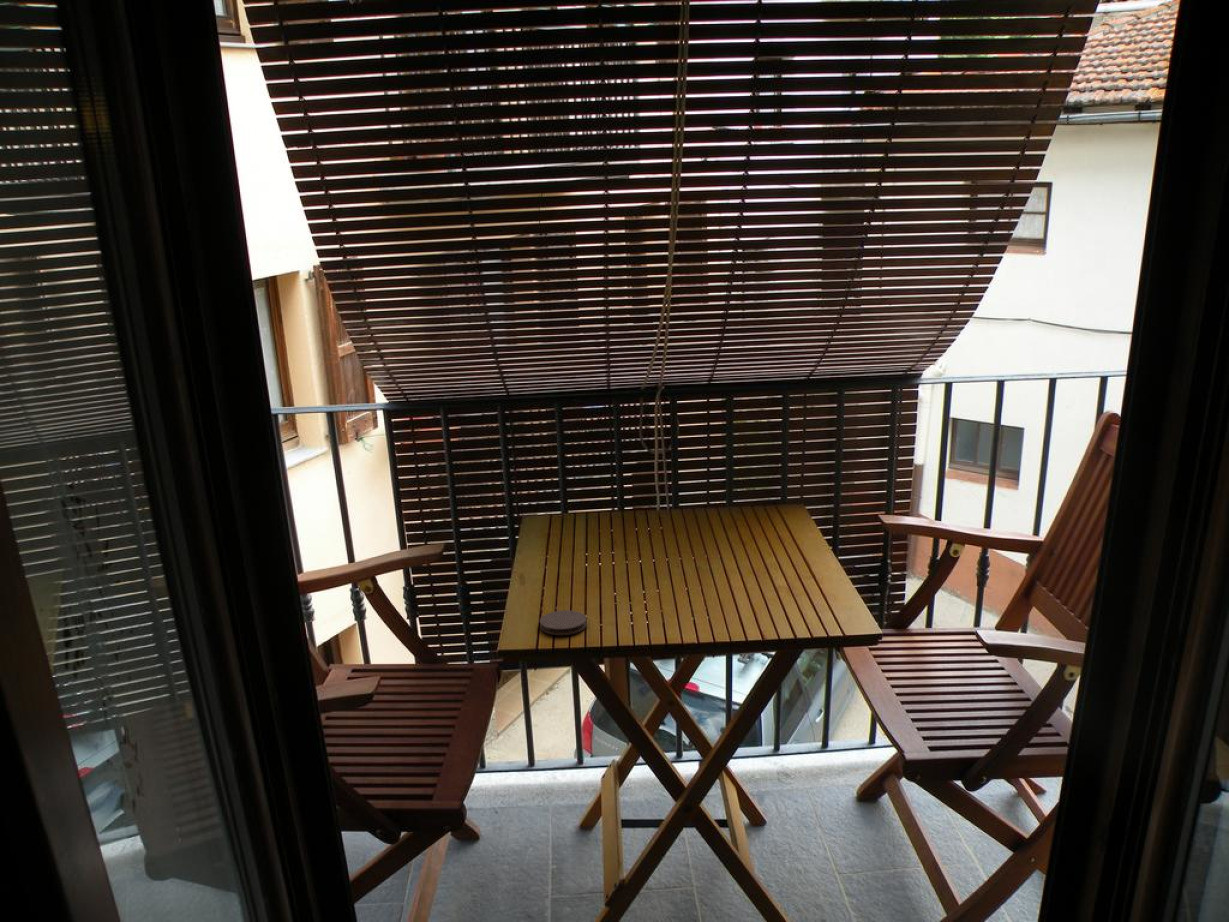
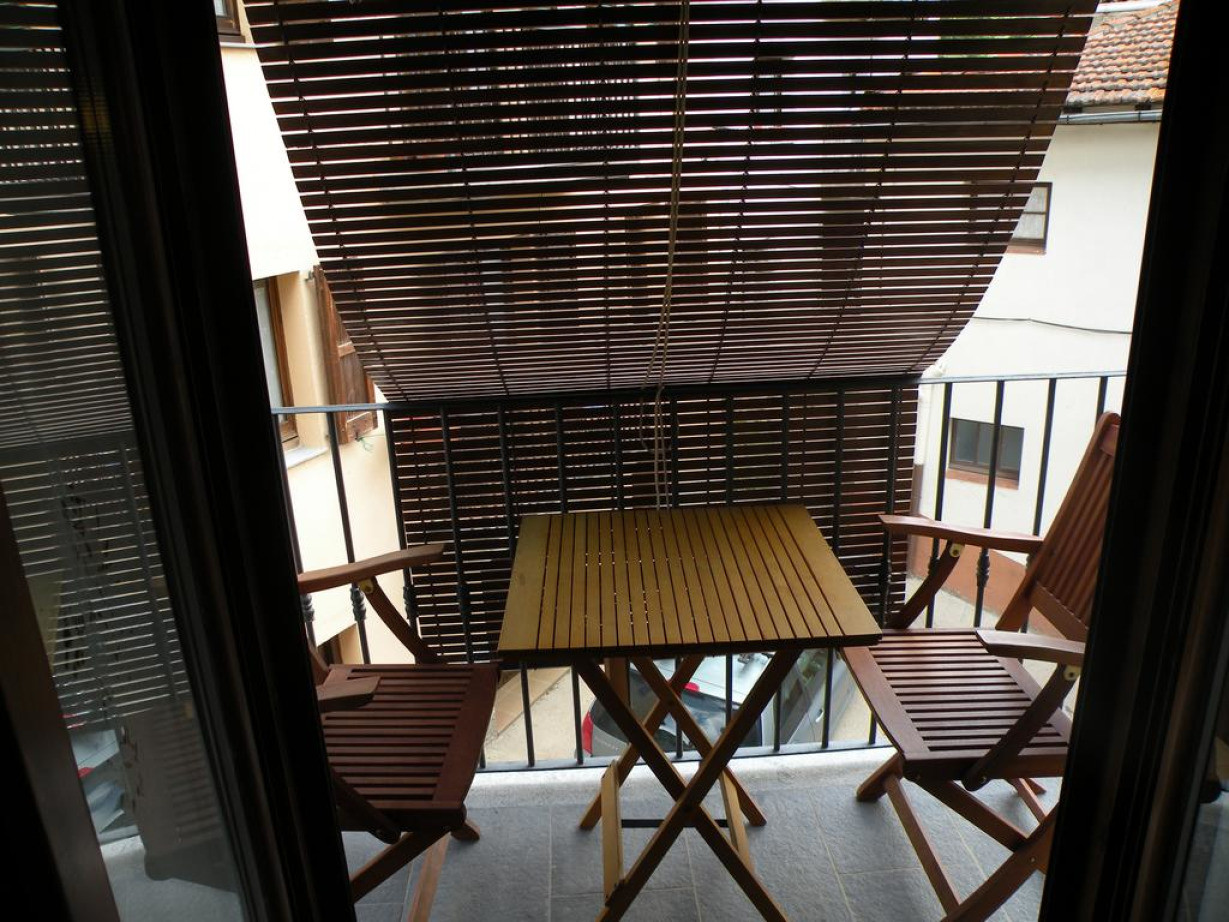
- coaster [539,609,588,636]
